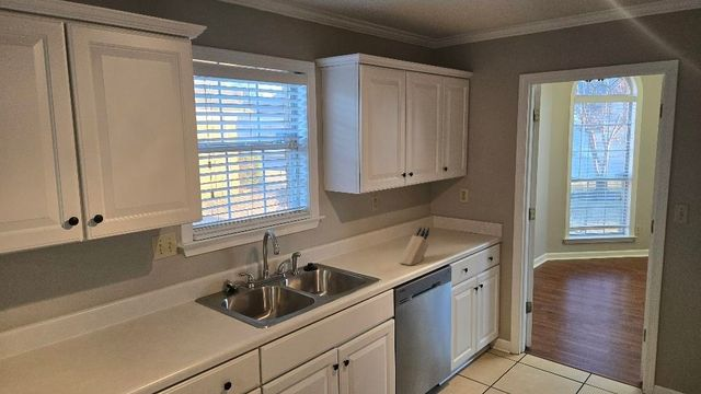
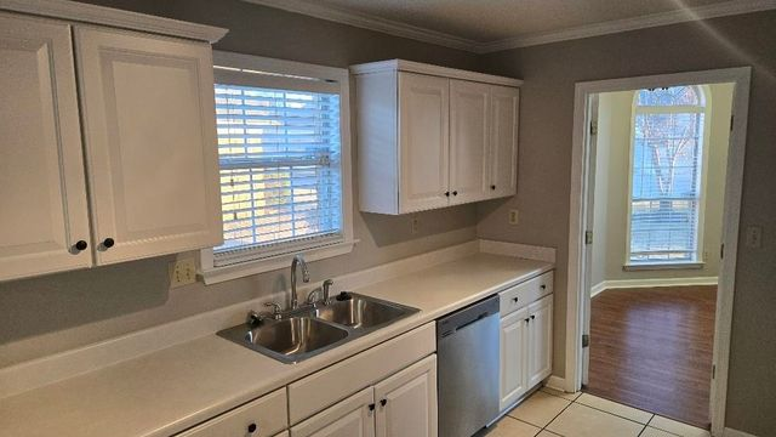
- knife block [398,225,430,266]
